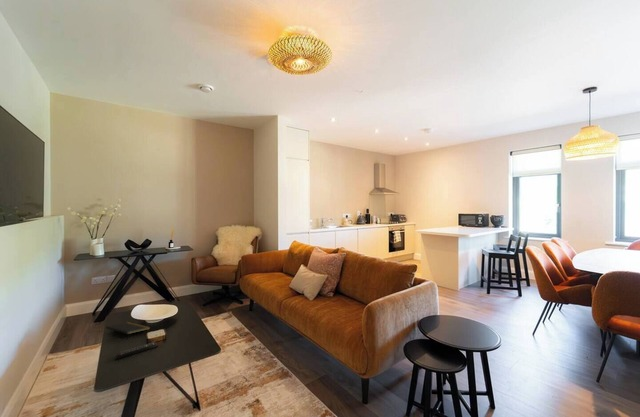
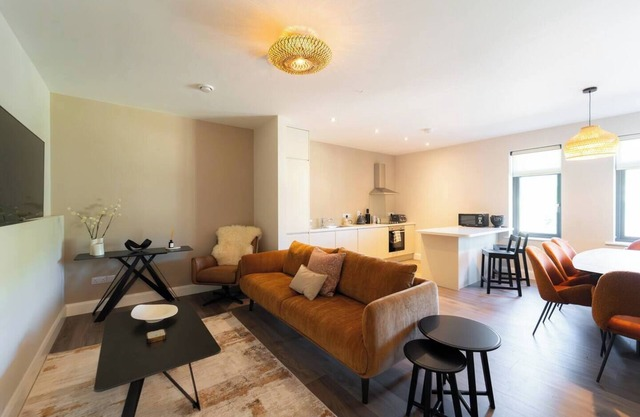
- notepad [105,321,151,340]
- remote control [114,341,159,360]
